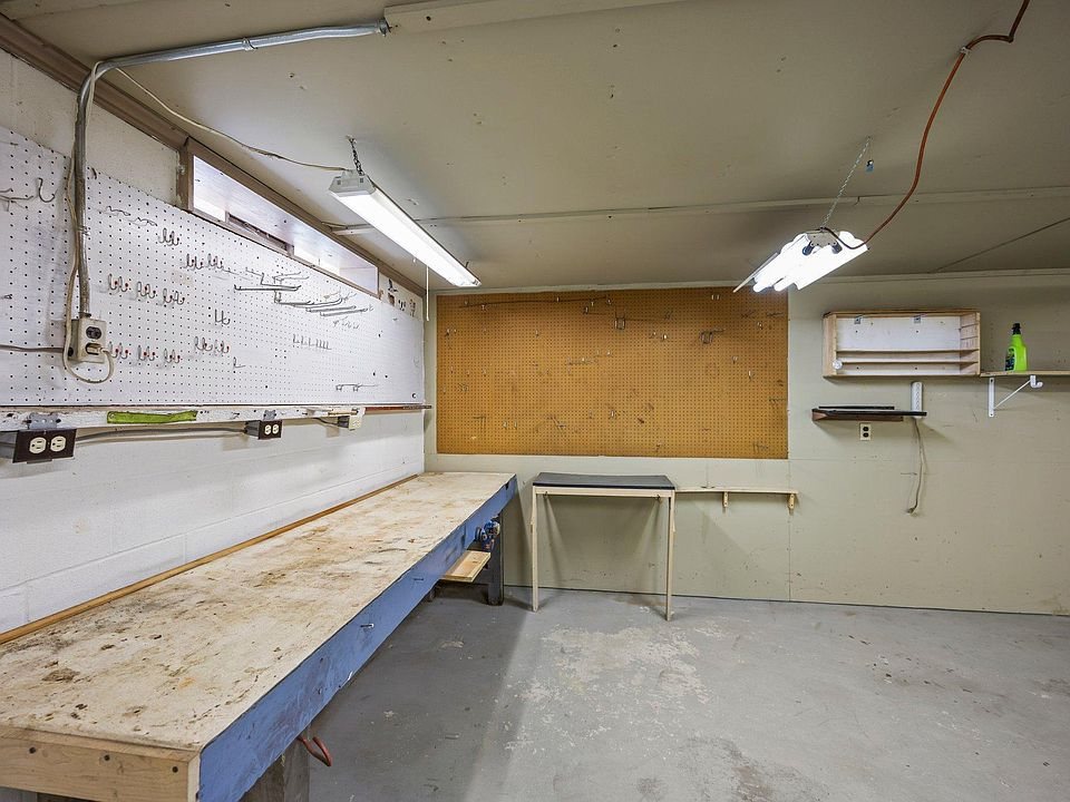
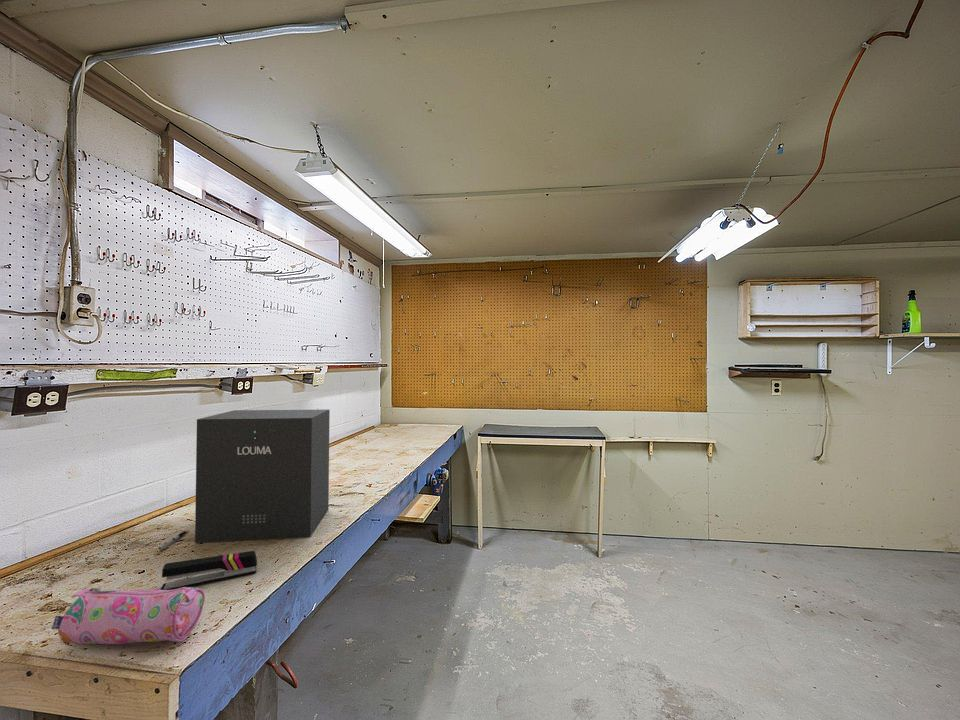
+ stapler [160,550,258,590]
+ pen [157,529,189,550]
+ speaker [194,408,331,544]
+ pencil case [50,586,206,645]
